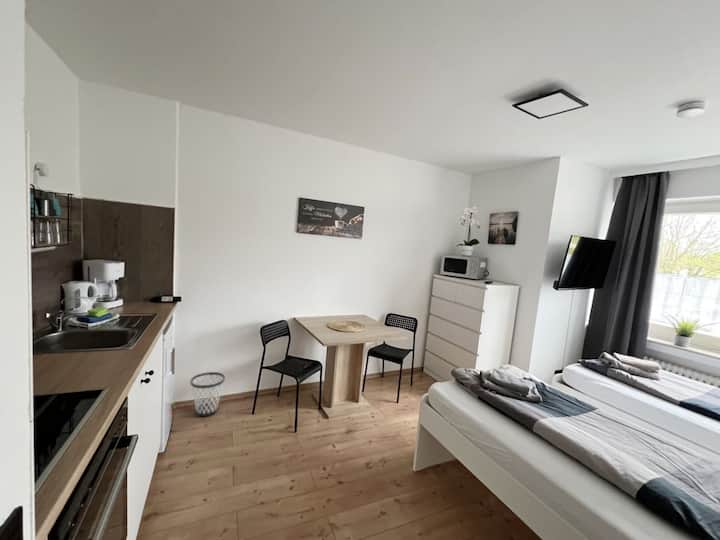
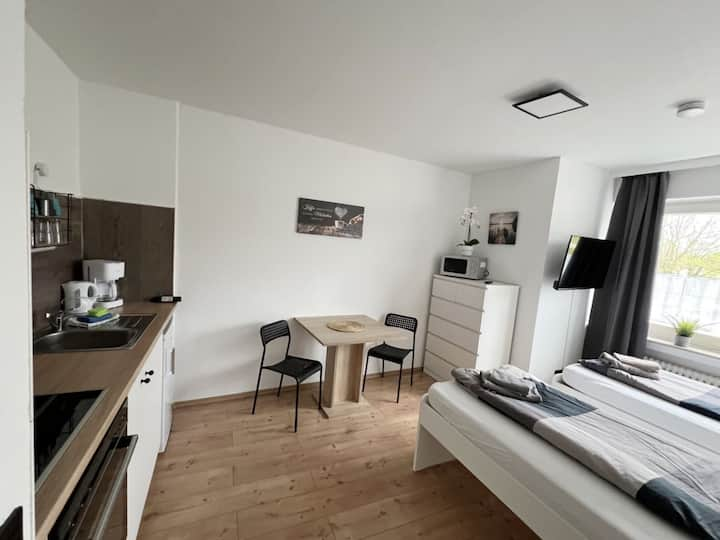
- wastebasket [190,371,226,418]
